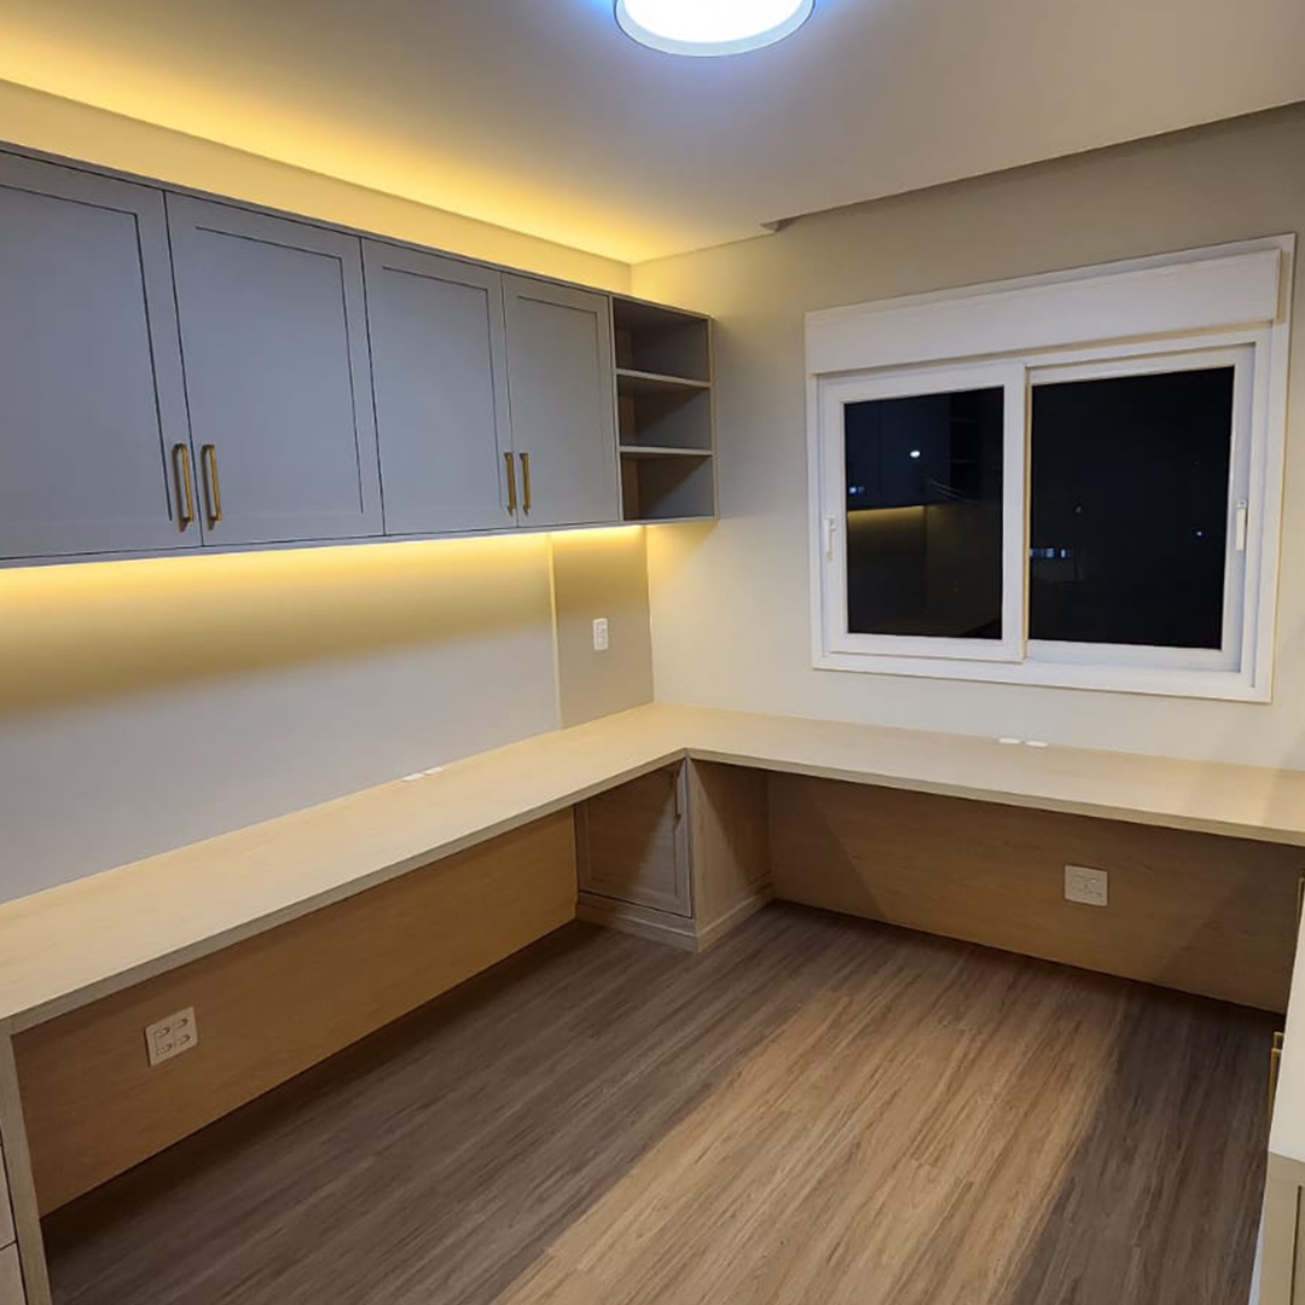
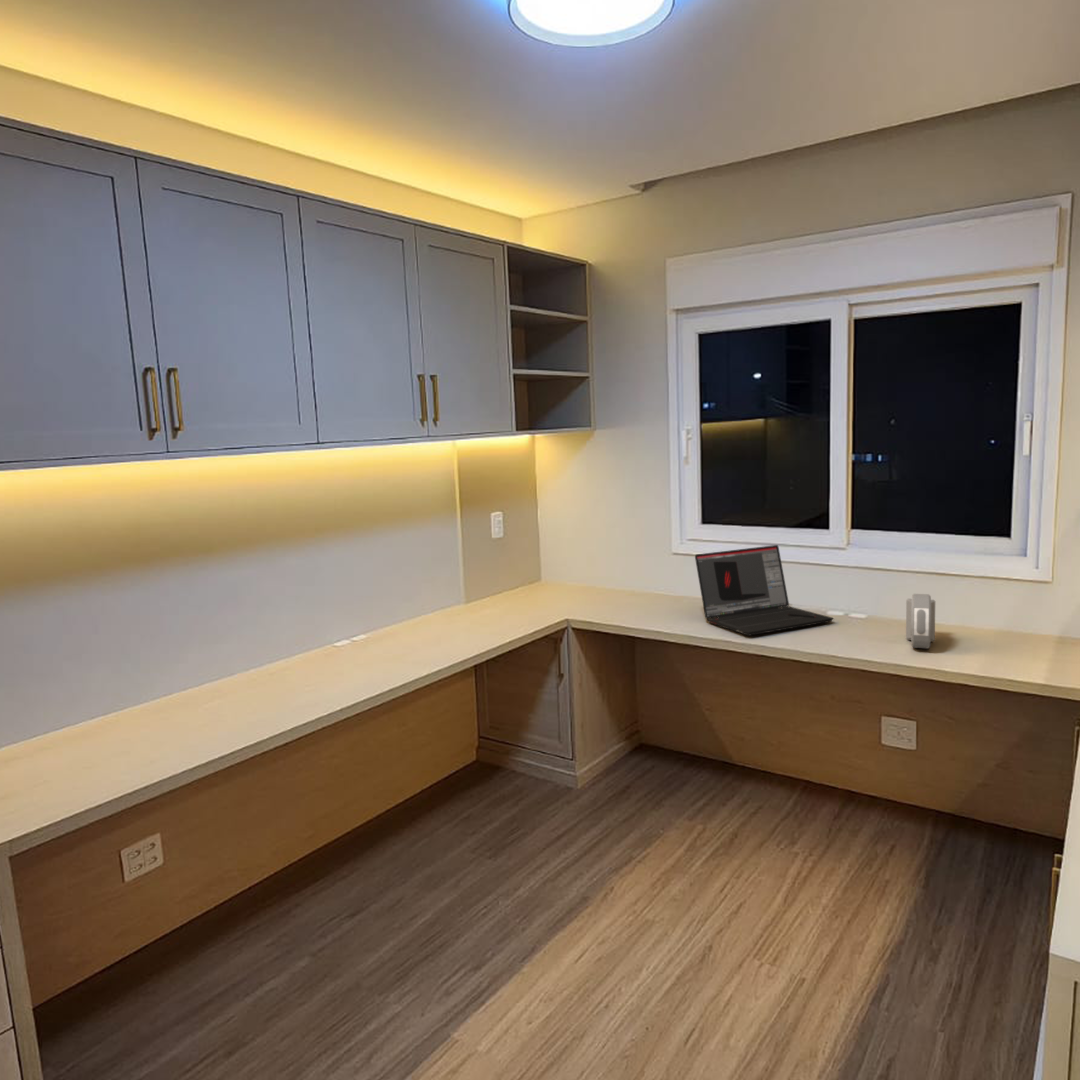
+ alarm clock [905,593,936,650]
+ laptop [694,544,834,636]
